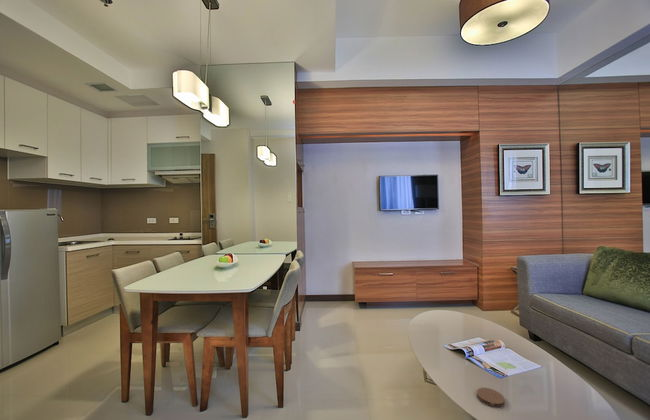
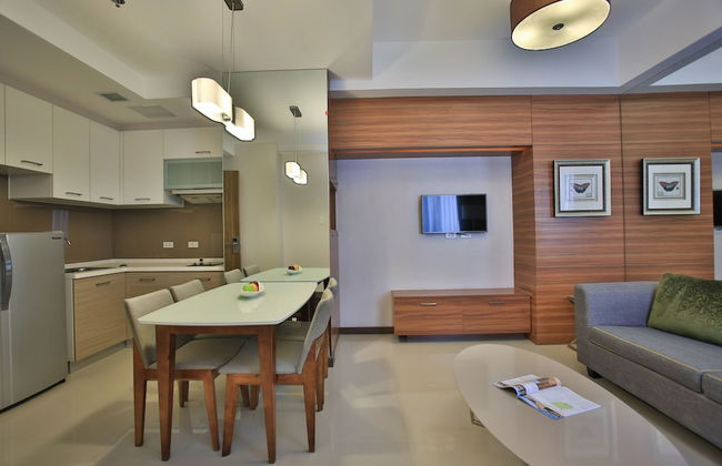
- coaster [476,387,506,408]
